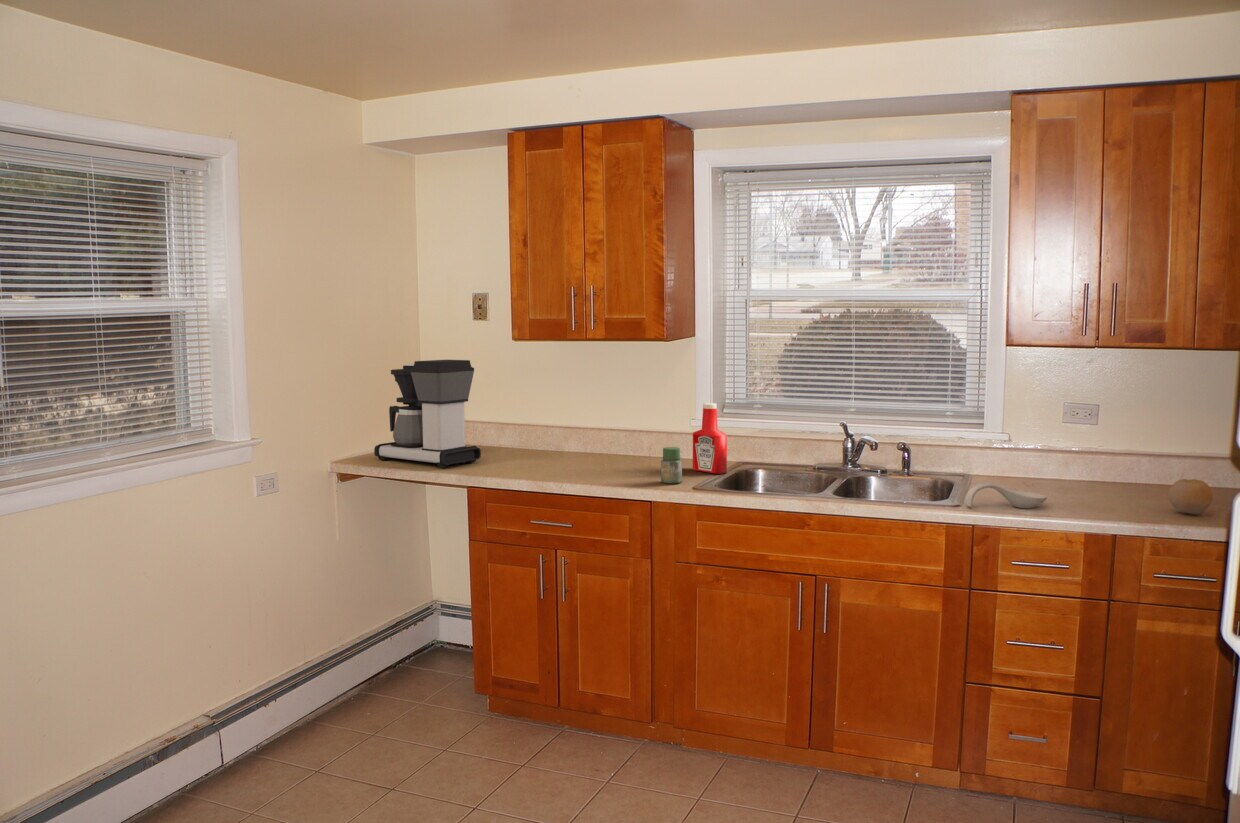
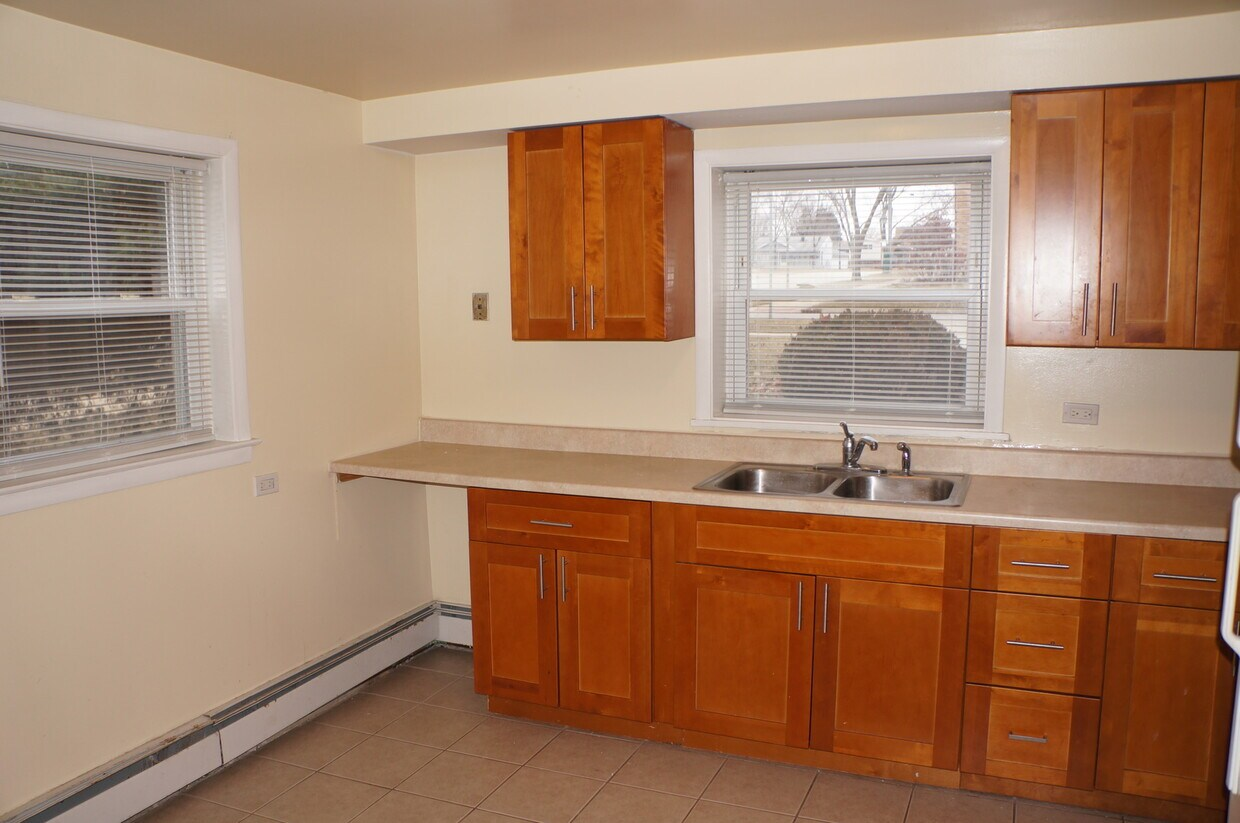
- soap bottle [692,402,728,475]
- spoon rest [963,482,1048,509]
- jar [660,446,683,485]
- coffee maker [373,359,482,469]
- fruit [1168,478,1214,515]
